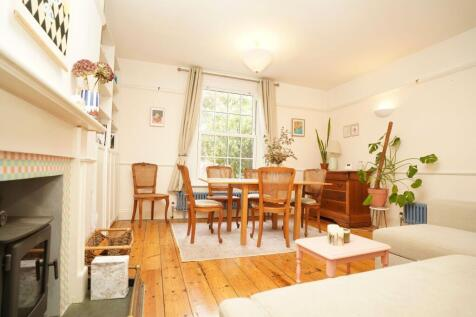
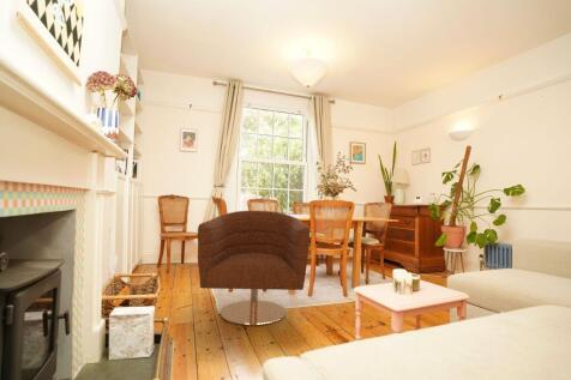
+ armchair [197,210,312,327]
